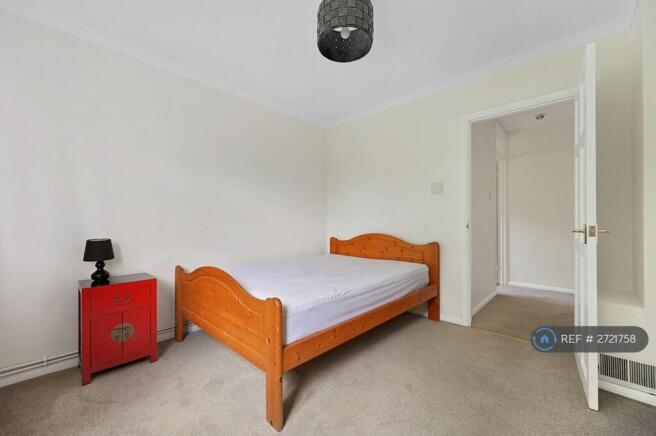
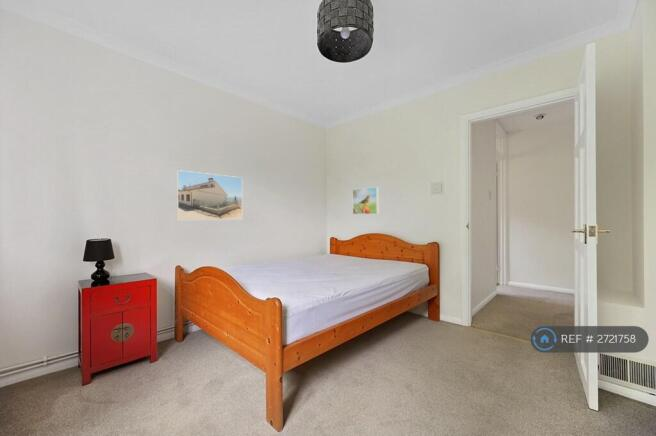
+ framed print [175,169,243,221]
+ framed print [352,186,379,215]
